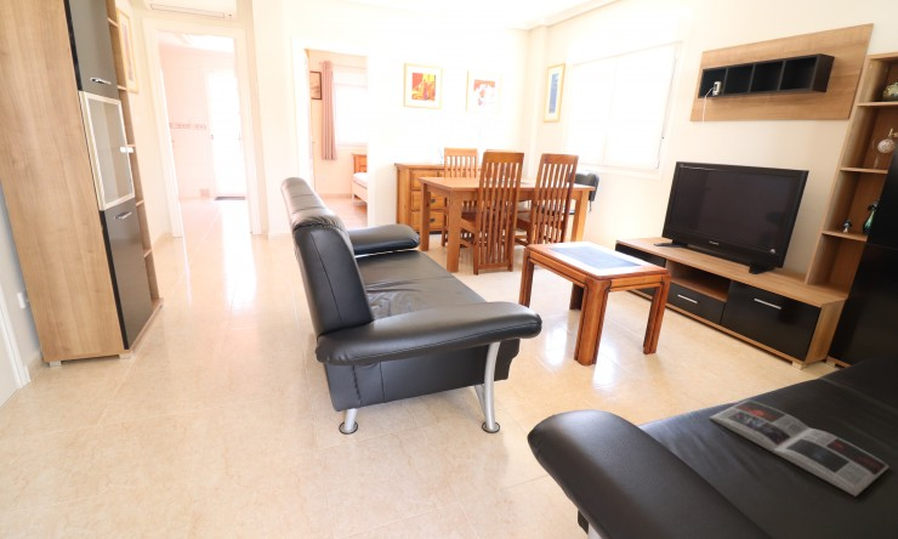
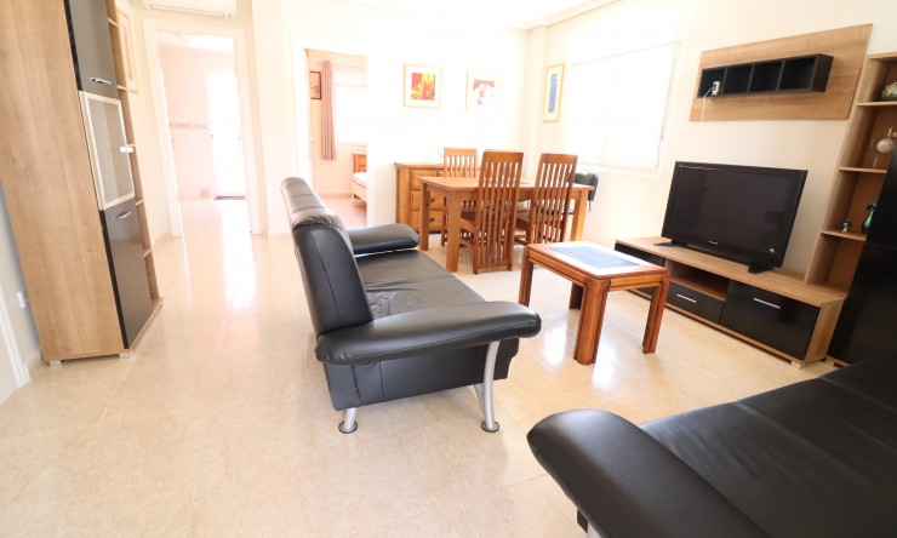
- magazine [707,398,891,498]
